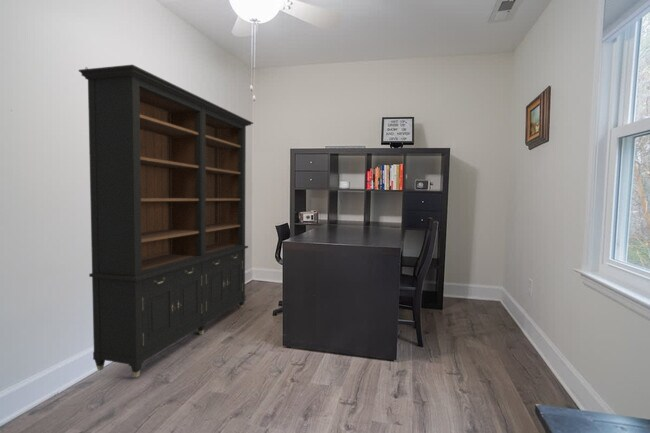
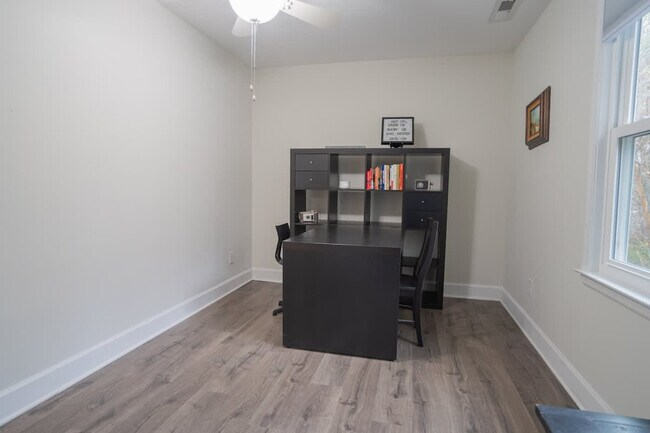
- bookcase [78,64,254,378]
